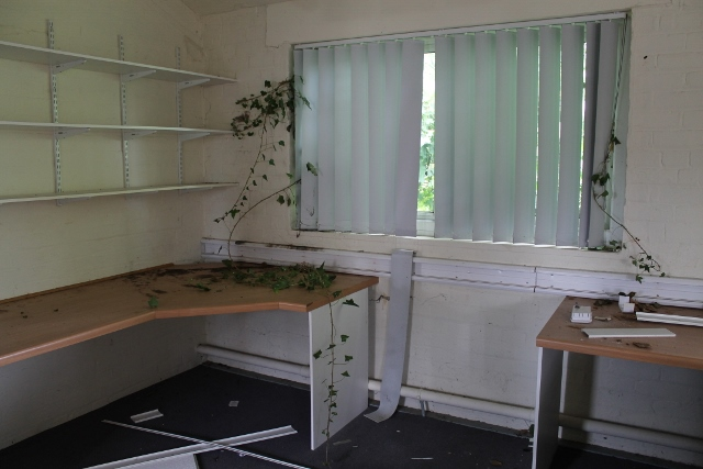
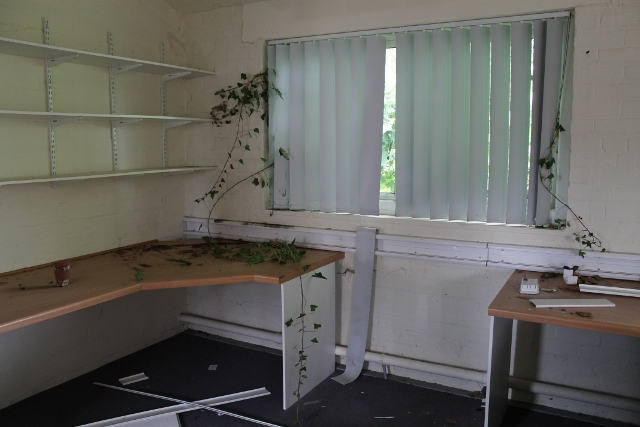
+ coffee cup [52,259,72,287]
